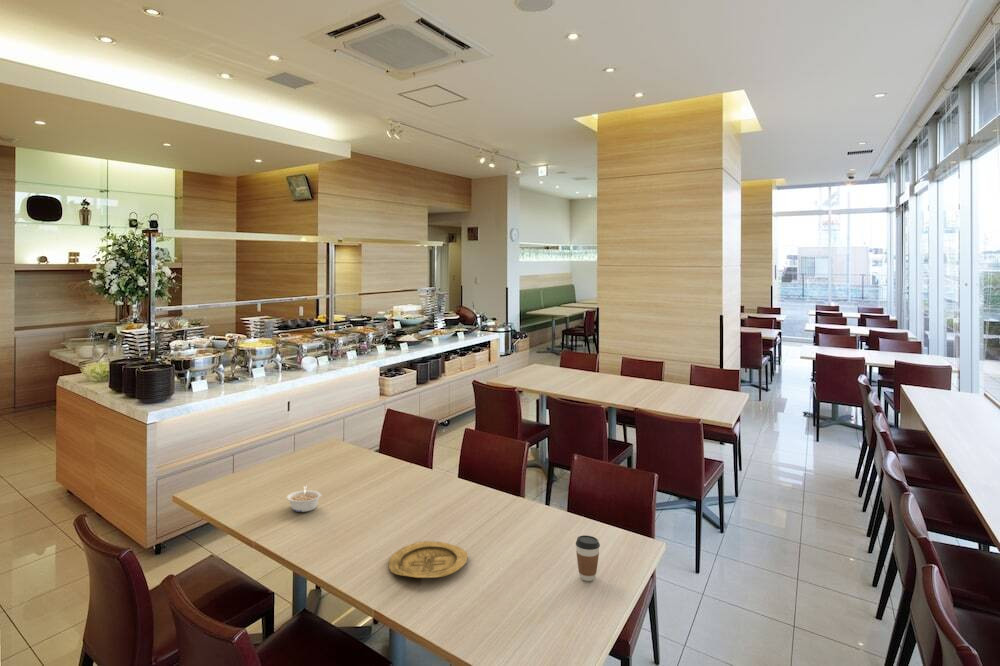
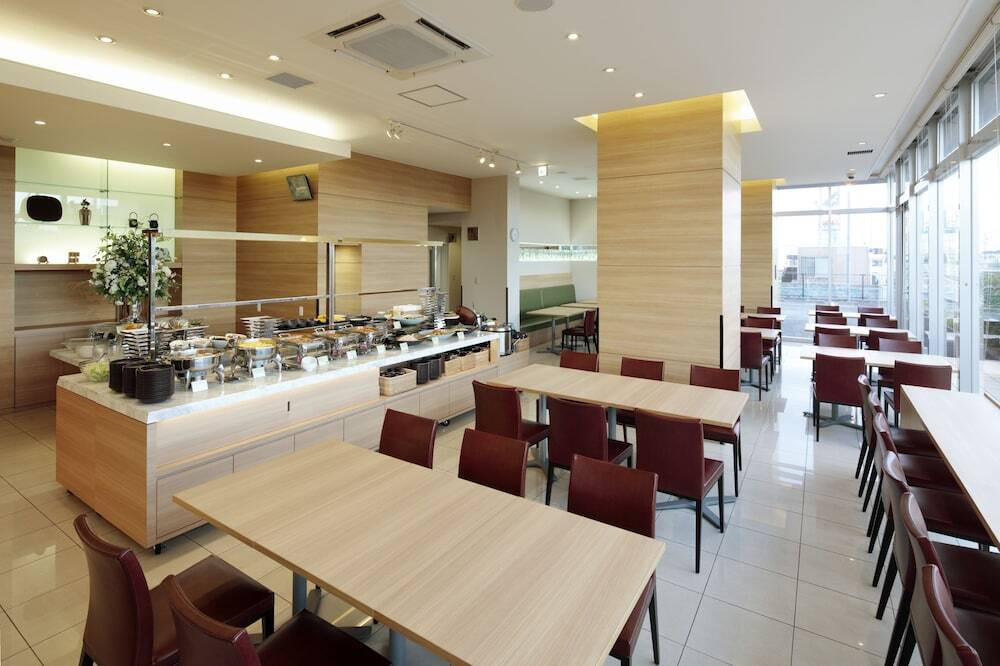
- plate [388,540,469,579]
- coffee cup [575,534,601,582]
- legume [286,485,322,513]
